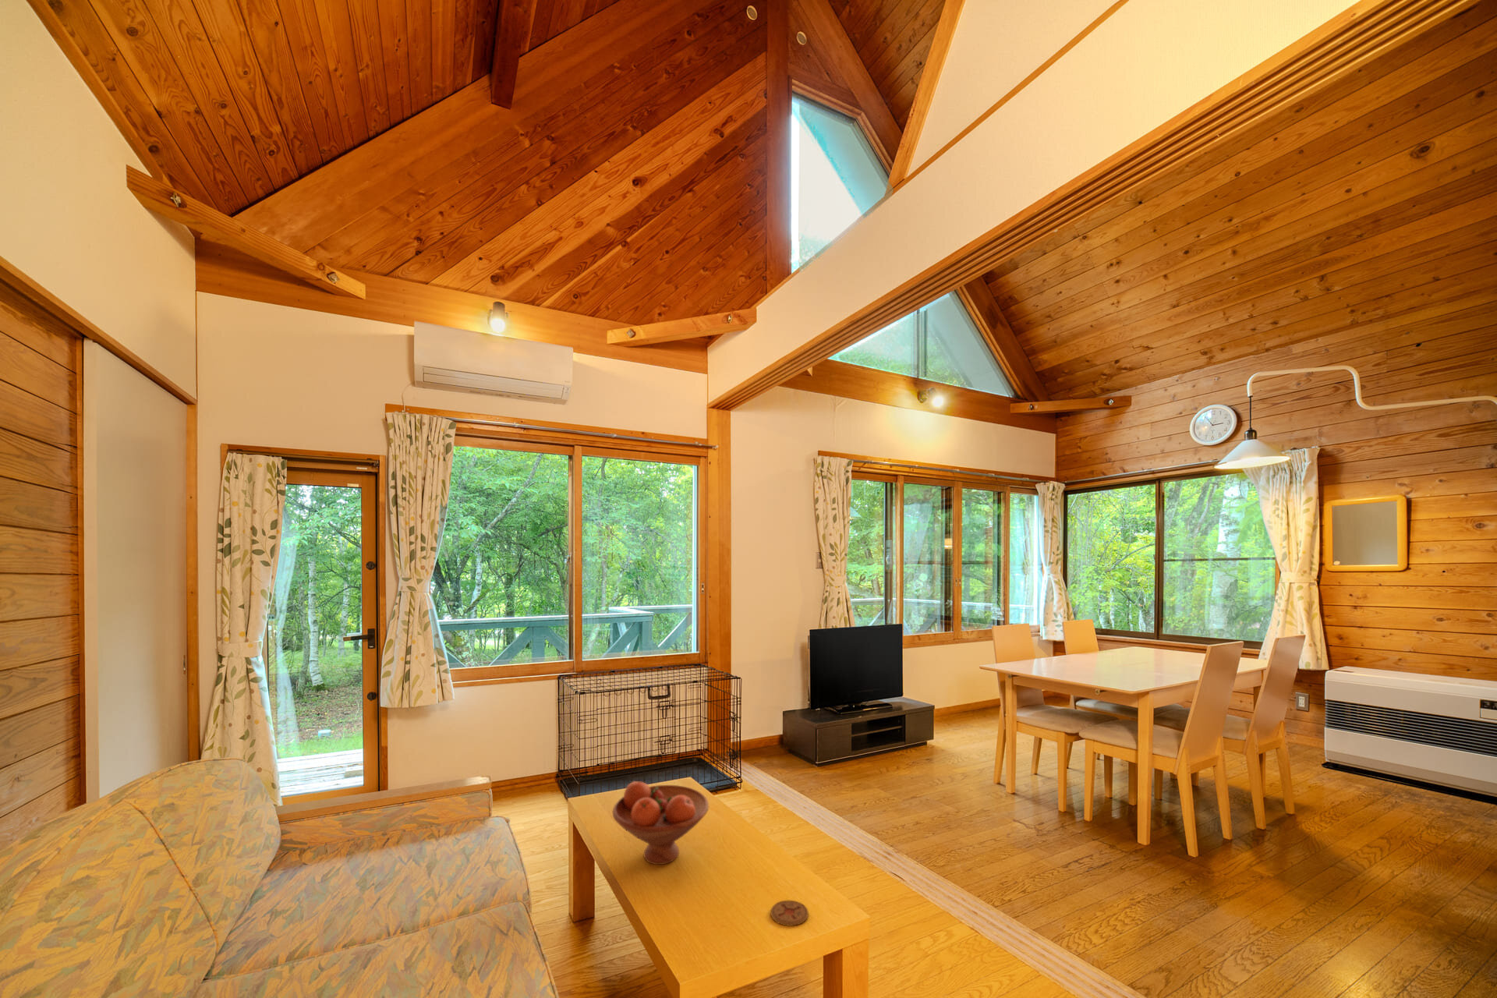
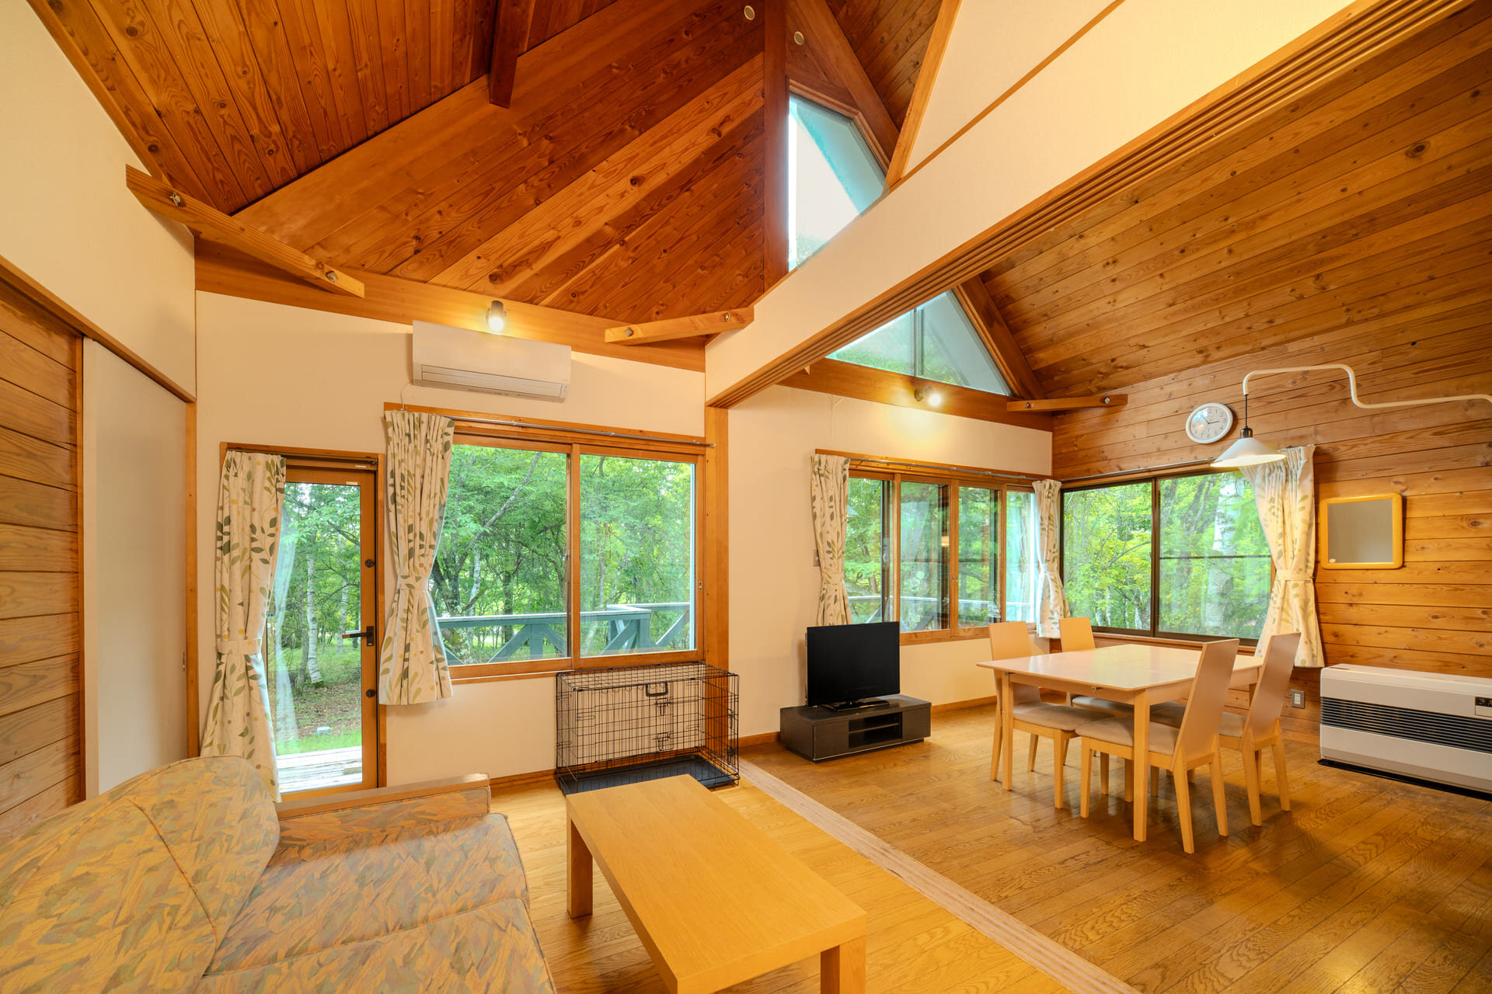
- fruit bowl [611,781,710,865]
- coaster [770,900,810,927]
